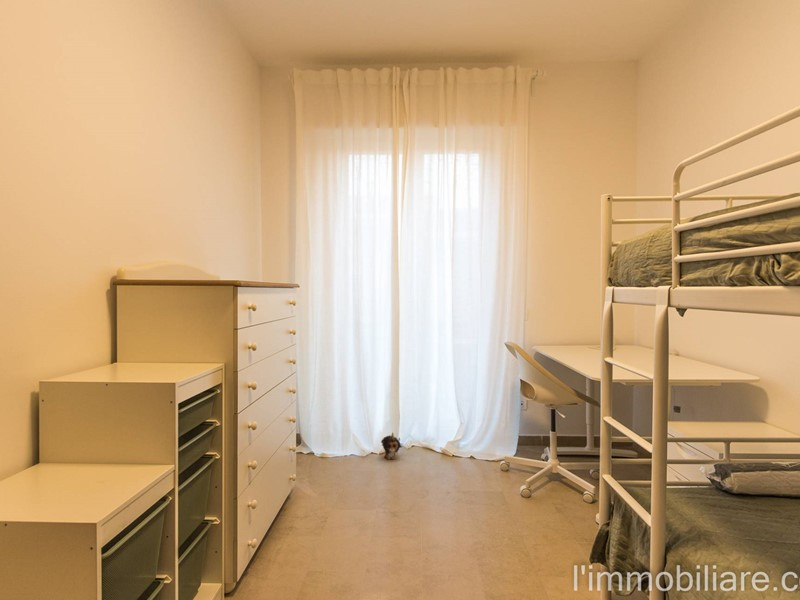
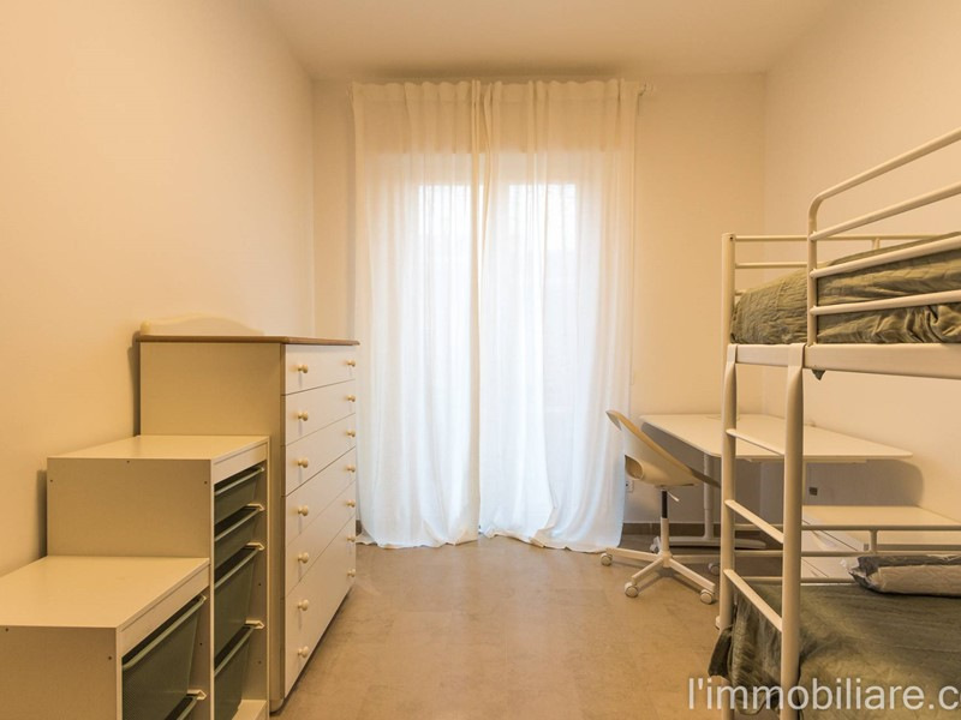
- plush toy [380,431,403,461]
